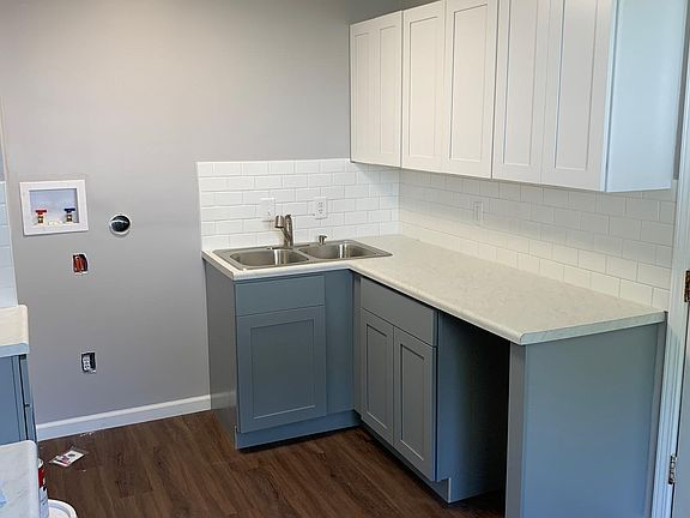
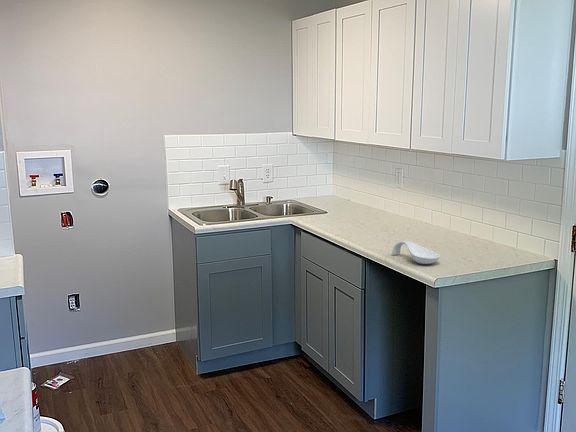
+ spoon rest [391,240,441,265]
